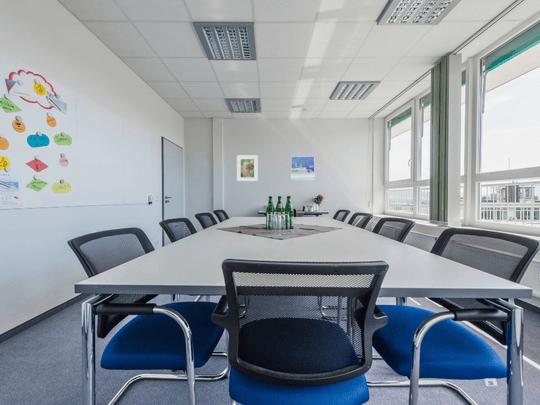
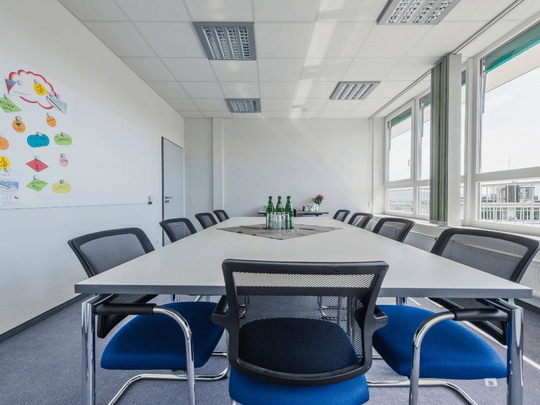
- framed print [290,155,315,181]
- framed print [236,155,259,182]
